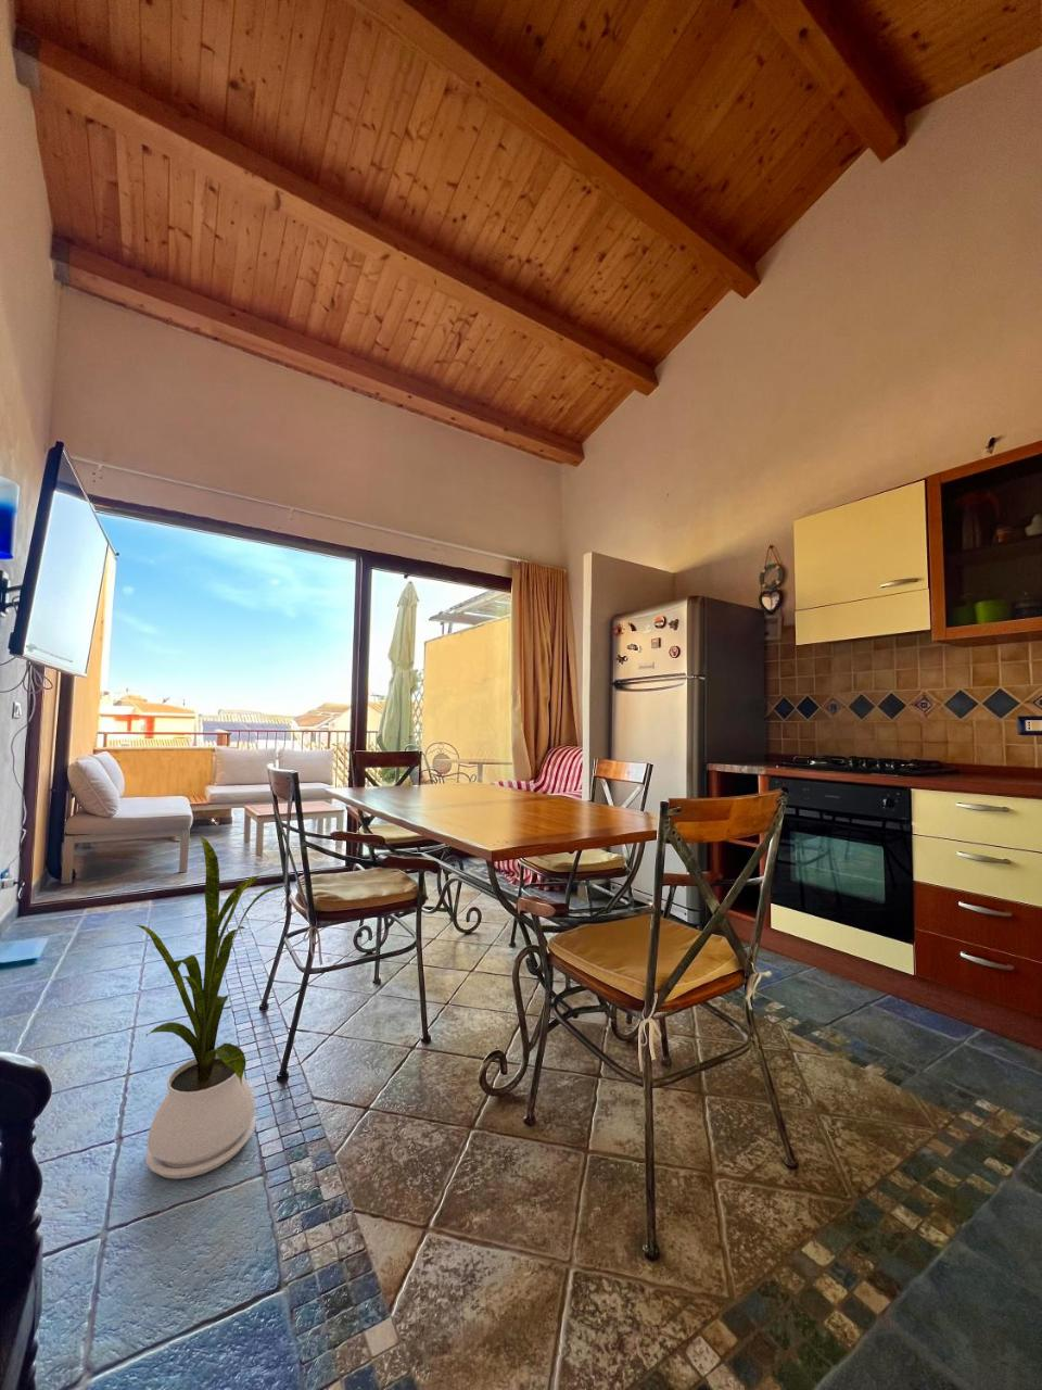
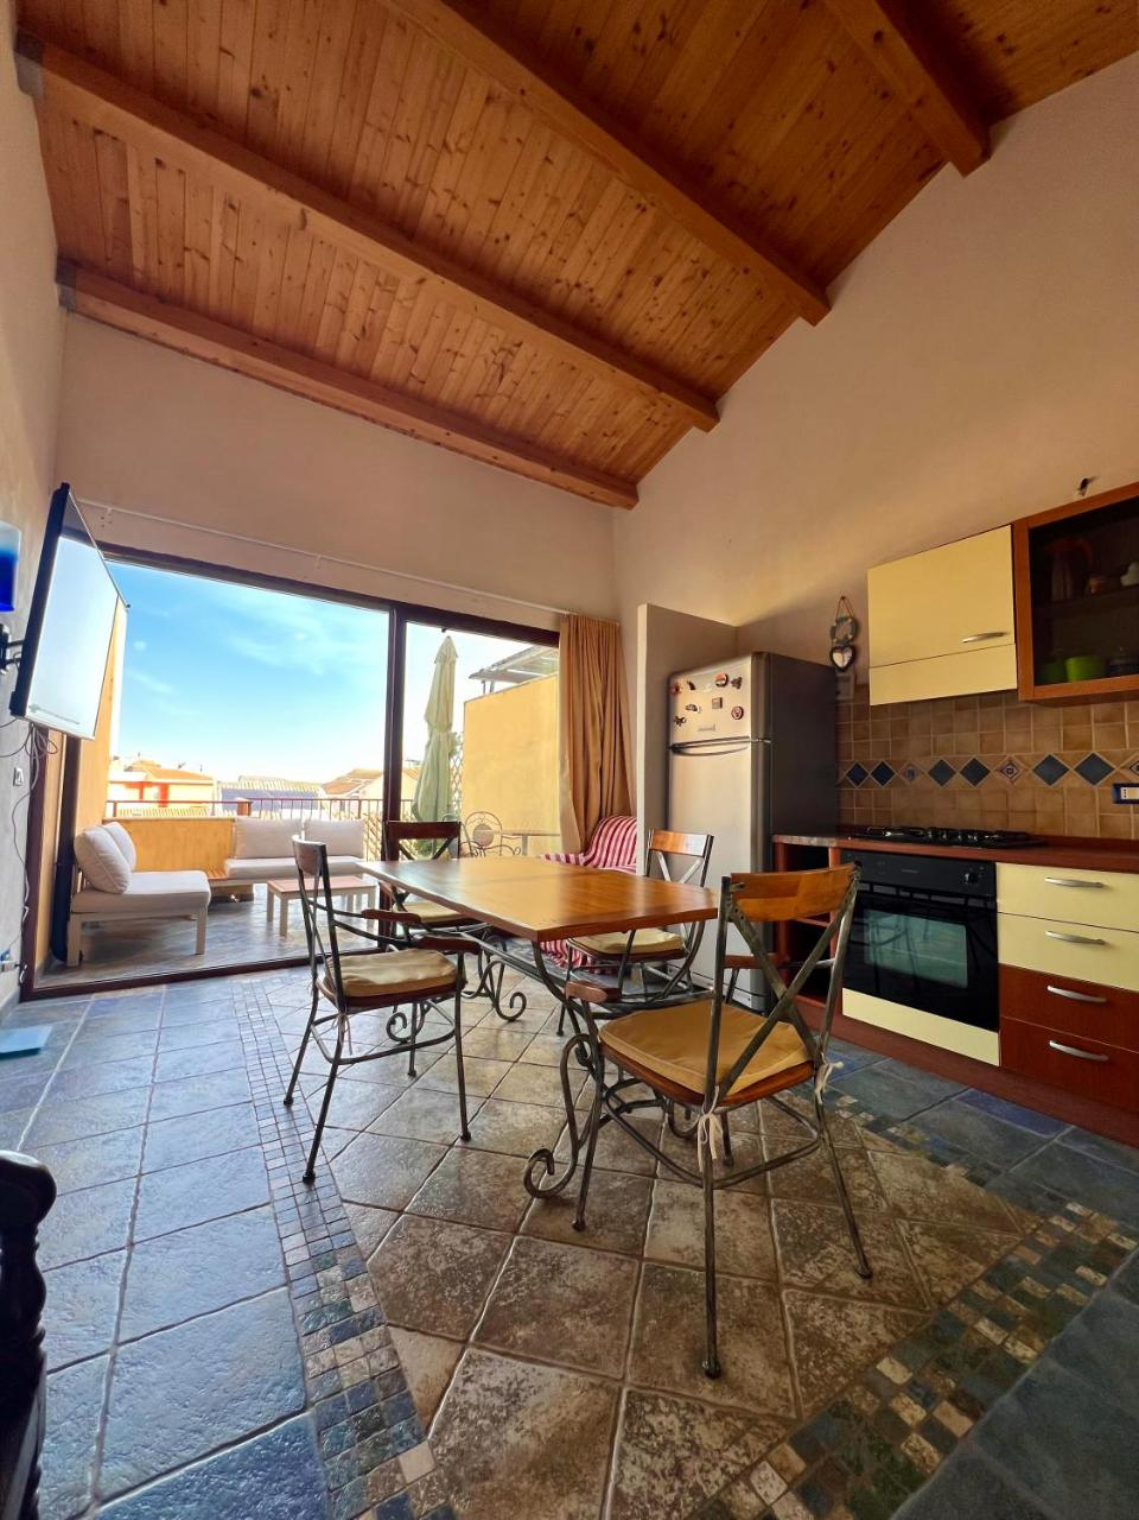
- house plant [136,835,288,1181]
